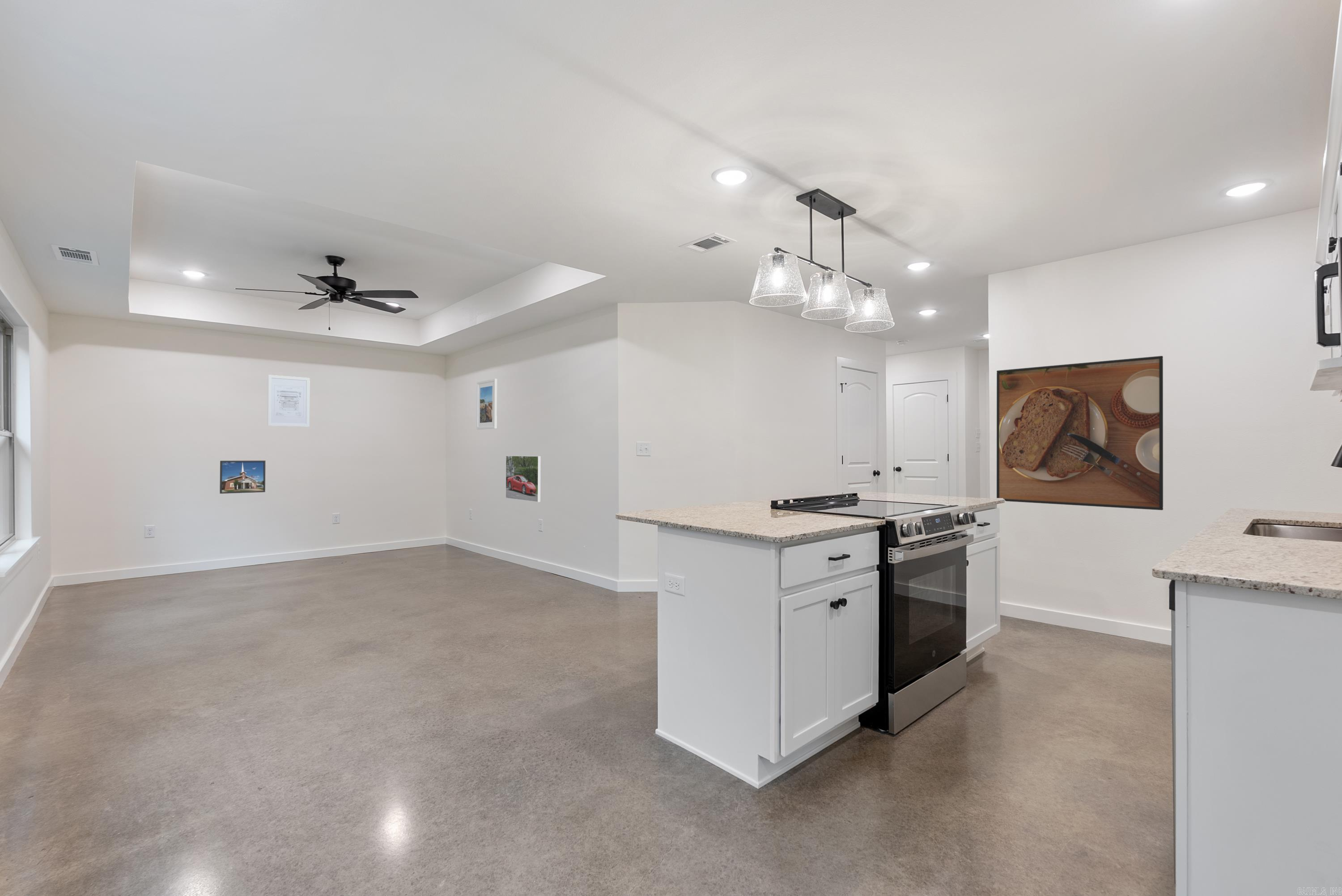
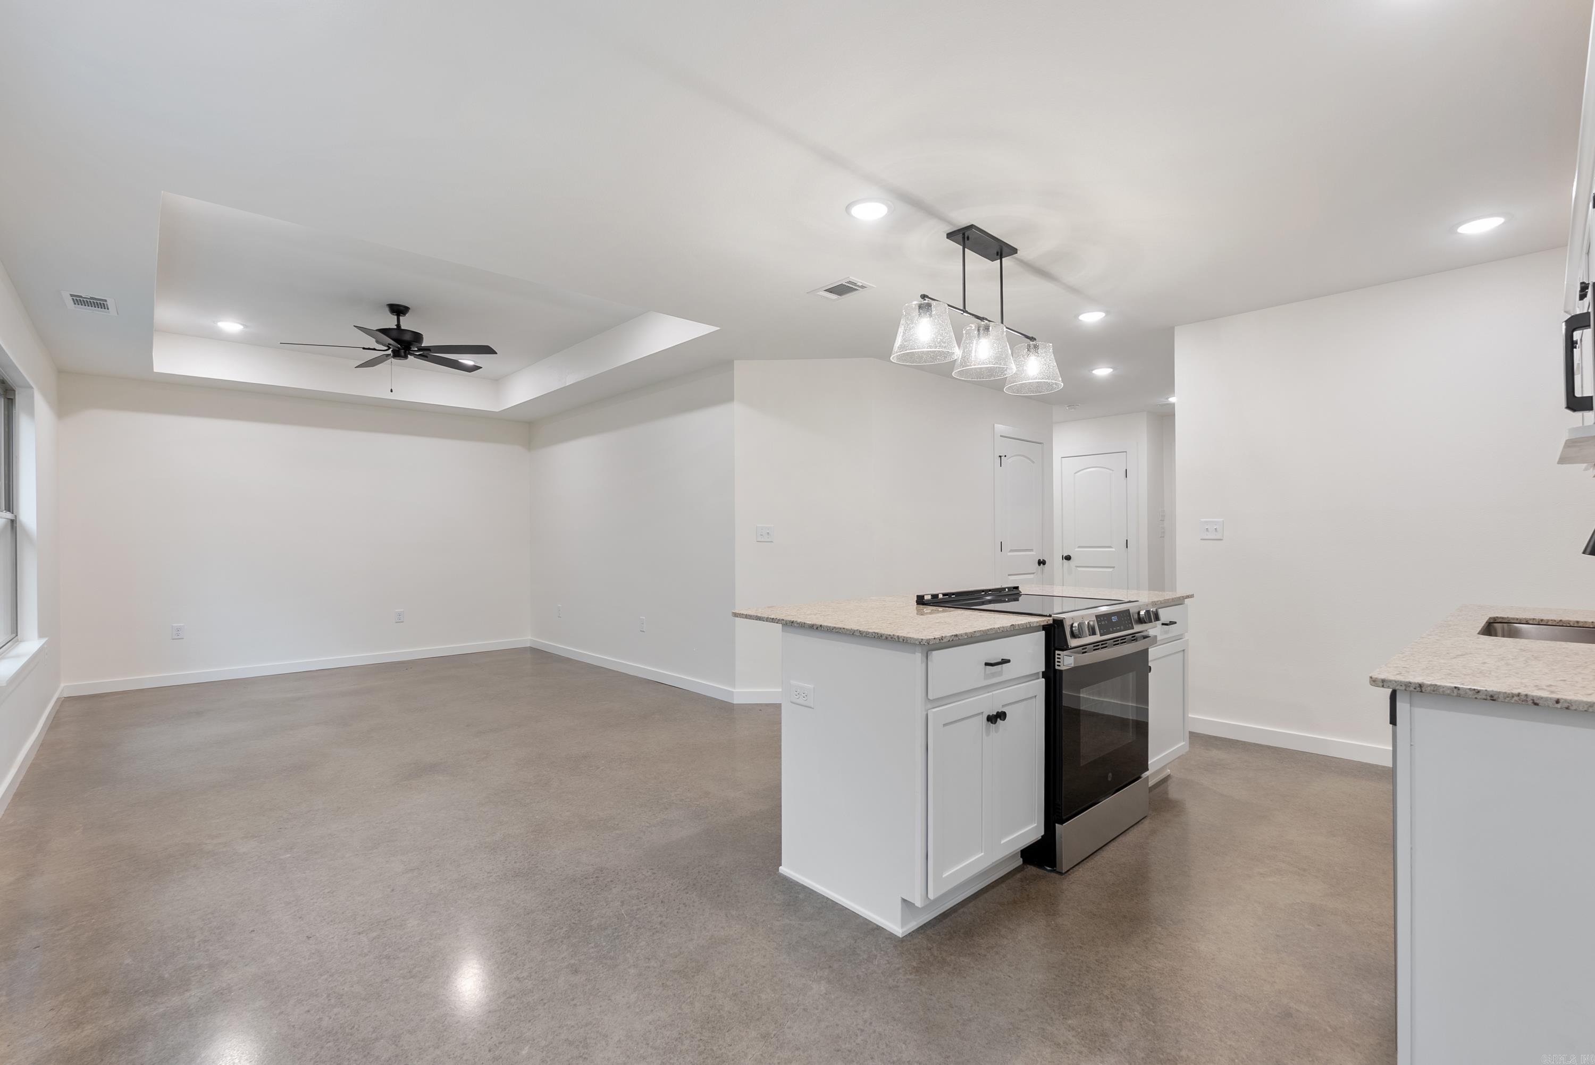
- wall art [268,374,310,427]
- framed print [219,460,266,494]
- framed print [505,455,541,503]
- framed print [996,355,1164,511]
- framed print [476,378,497,430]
